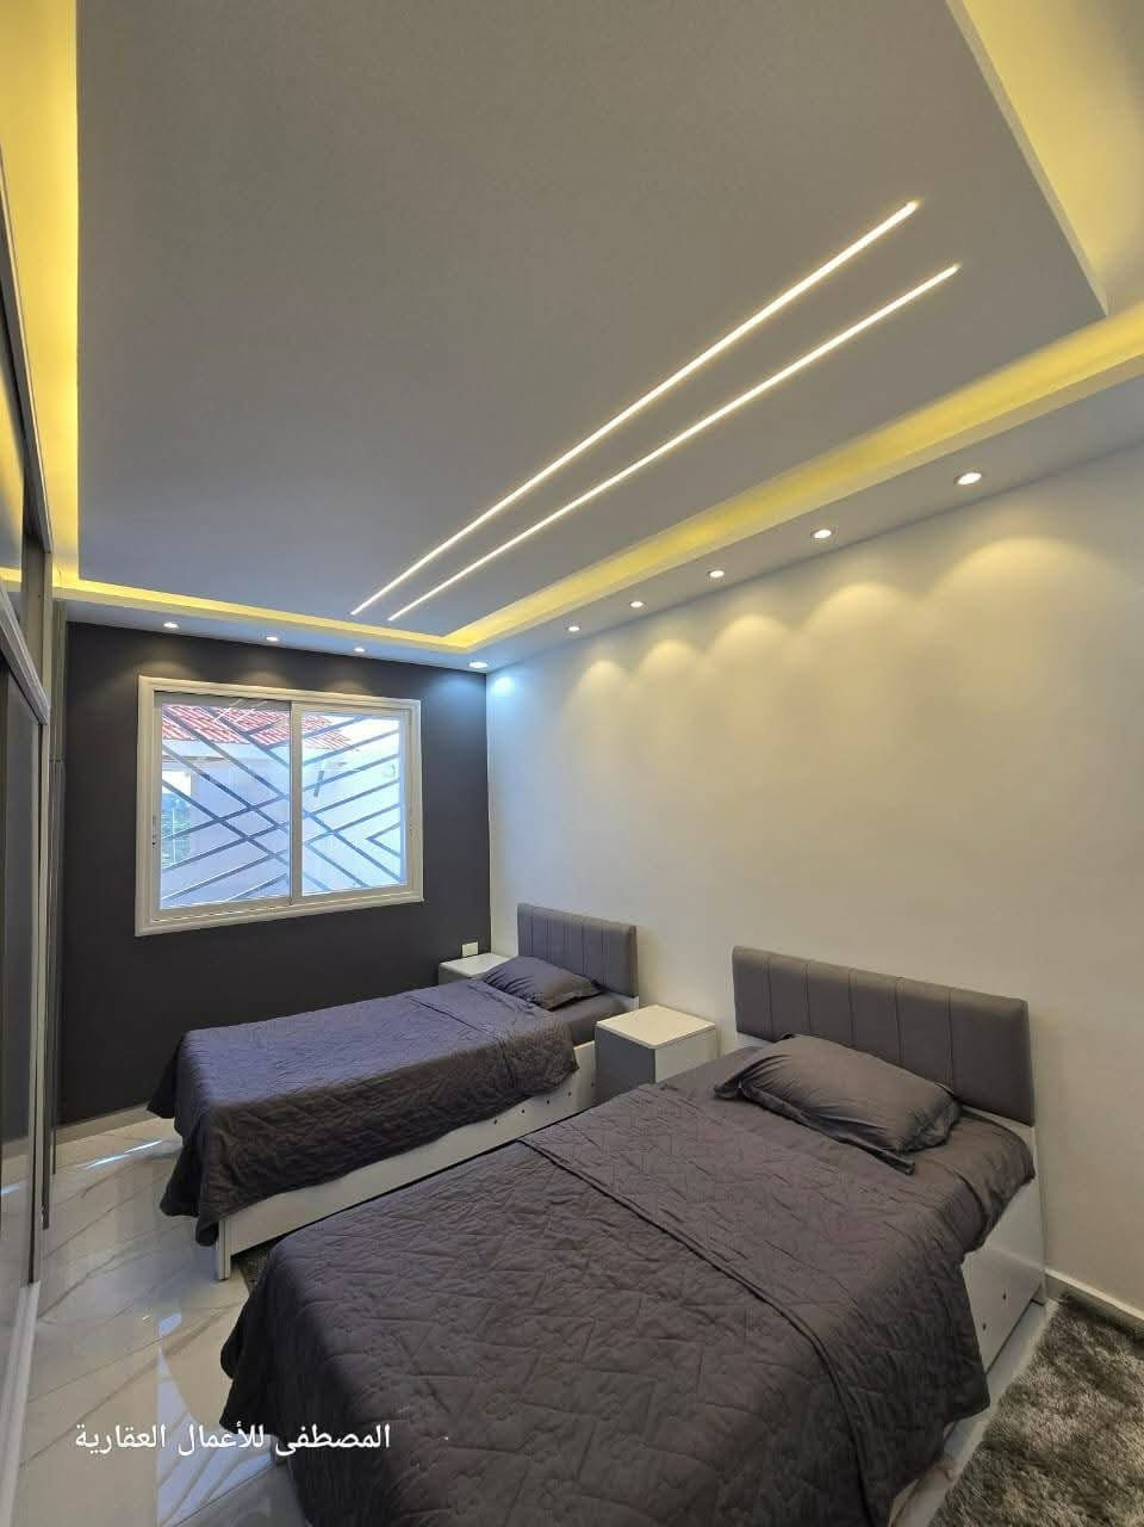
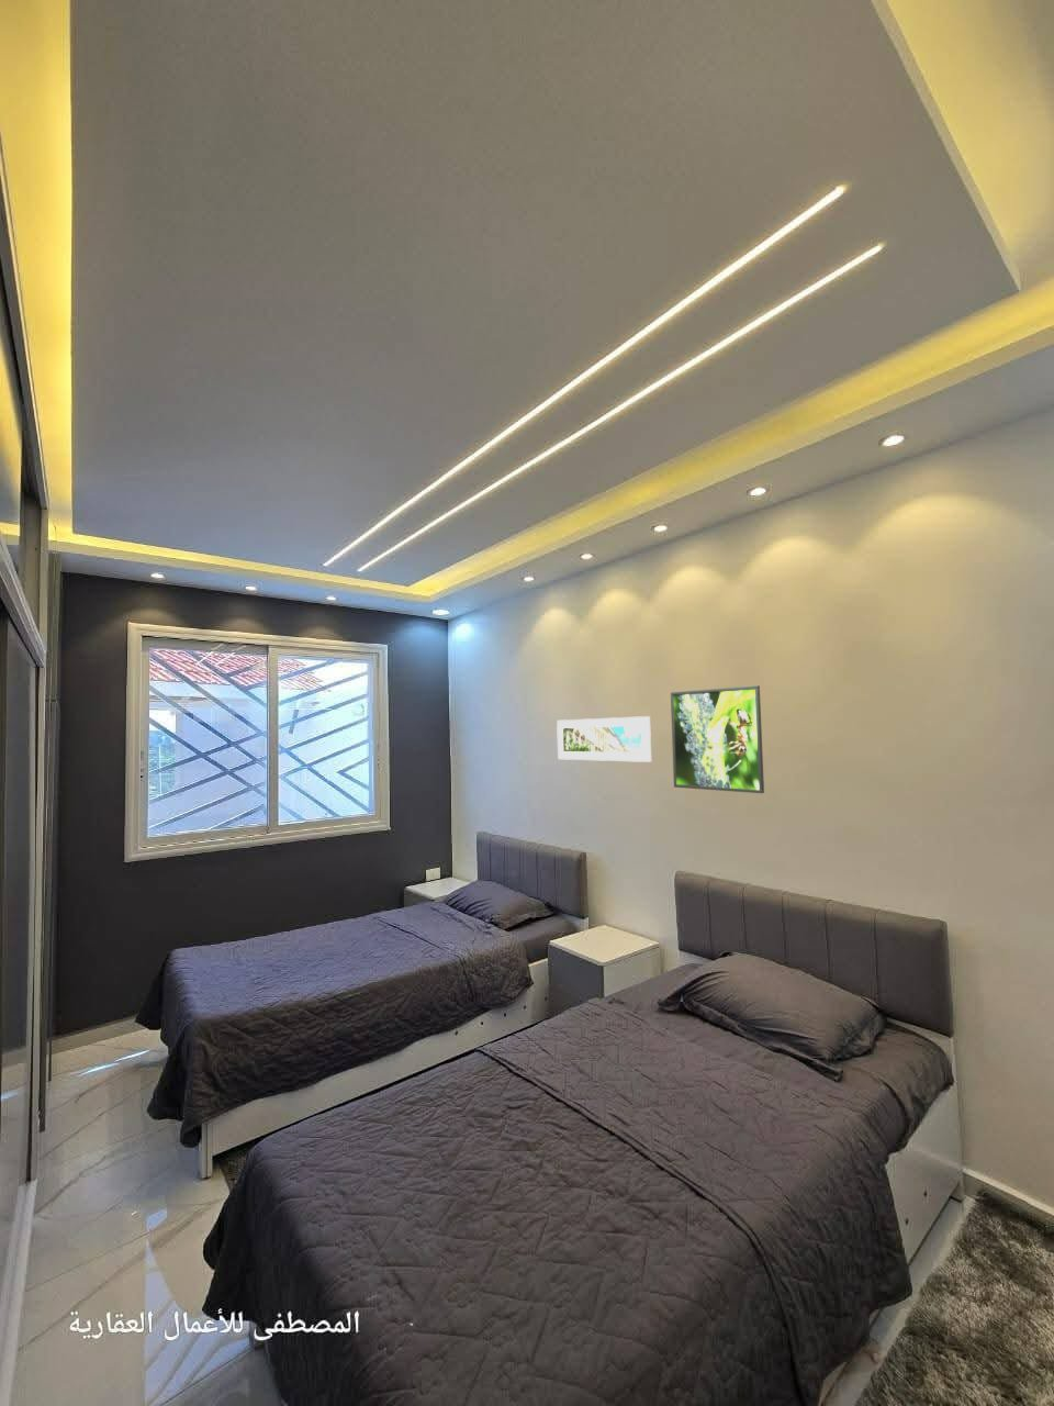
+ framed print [556,715,652,764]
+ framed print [670,684,765,794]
